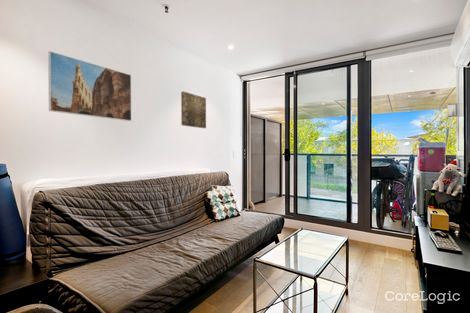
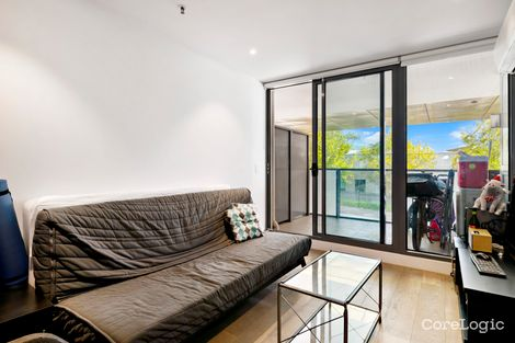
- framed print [47,50,132,122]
- wall art [180,90,207,129]
